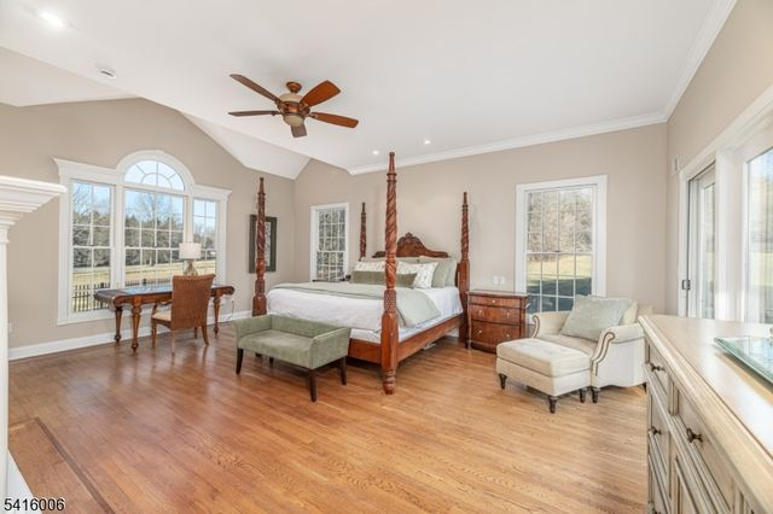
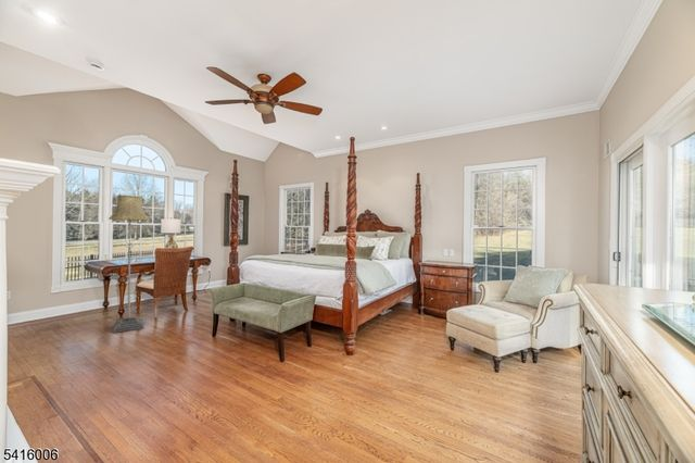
+ floor lamp [108,195,151,334]
